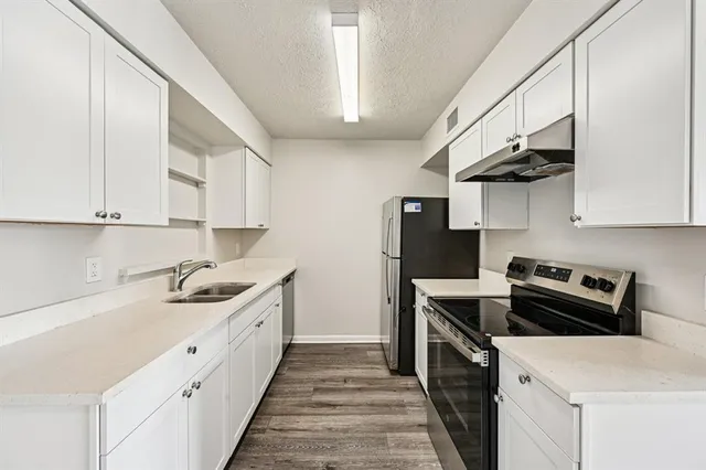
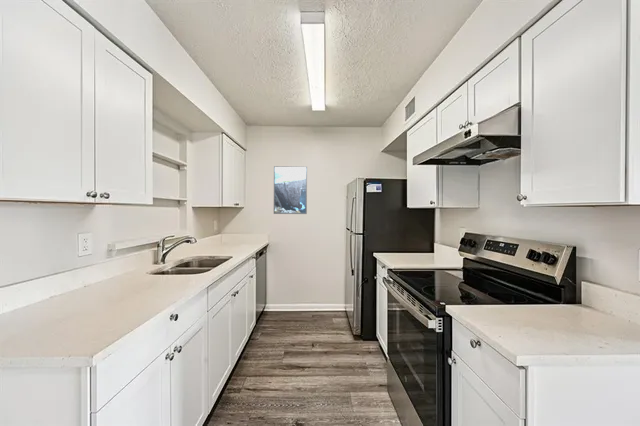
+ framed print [273,165,308,215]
